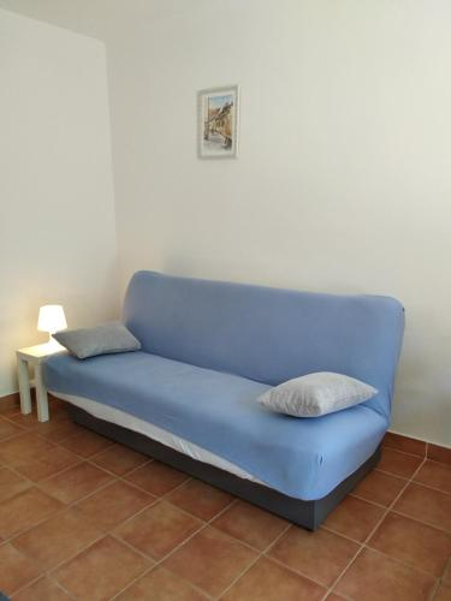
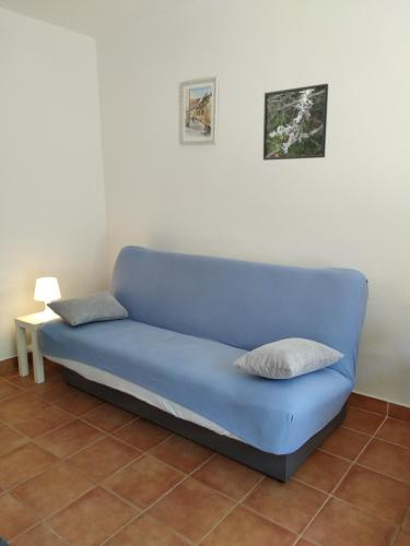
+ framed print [262,83,329,162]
